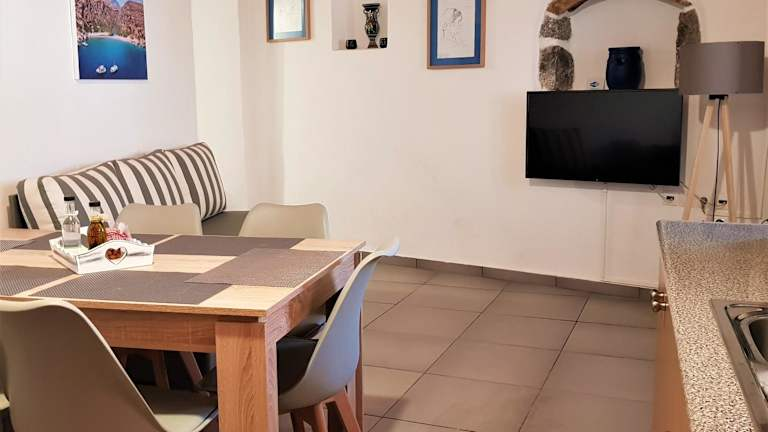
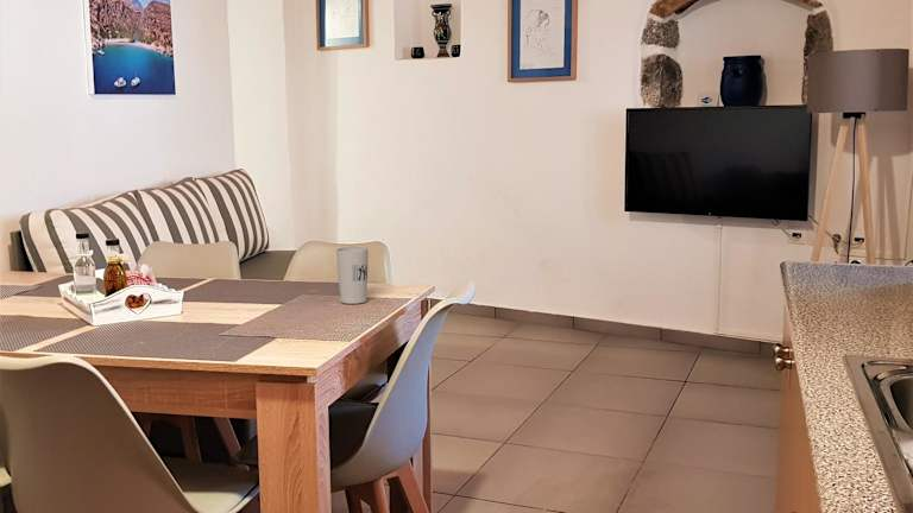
+ cup [335,246,370,305]
